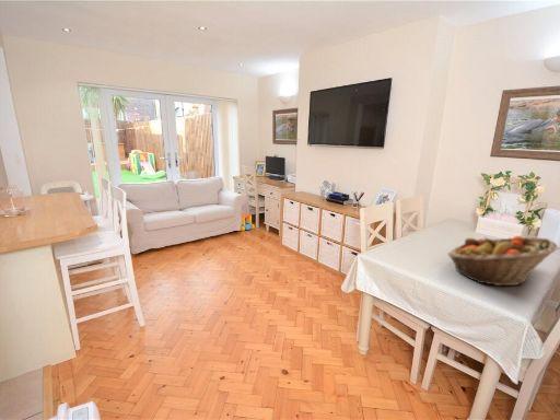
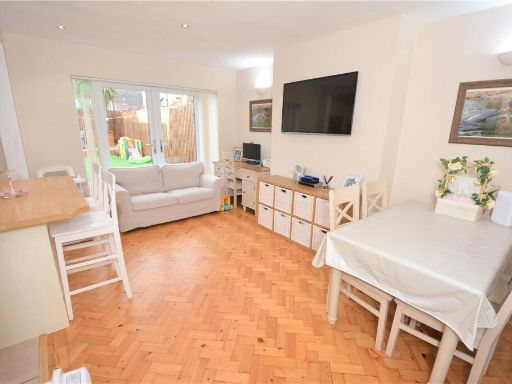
- fruit basket [447,235,559,287]
